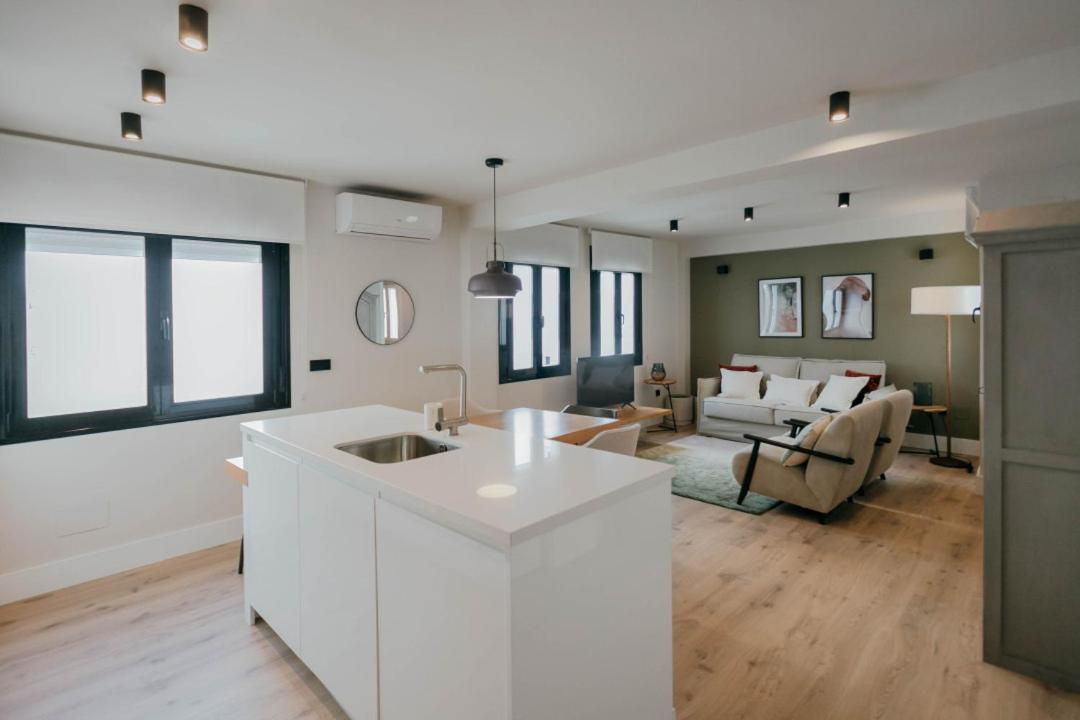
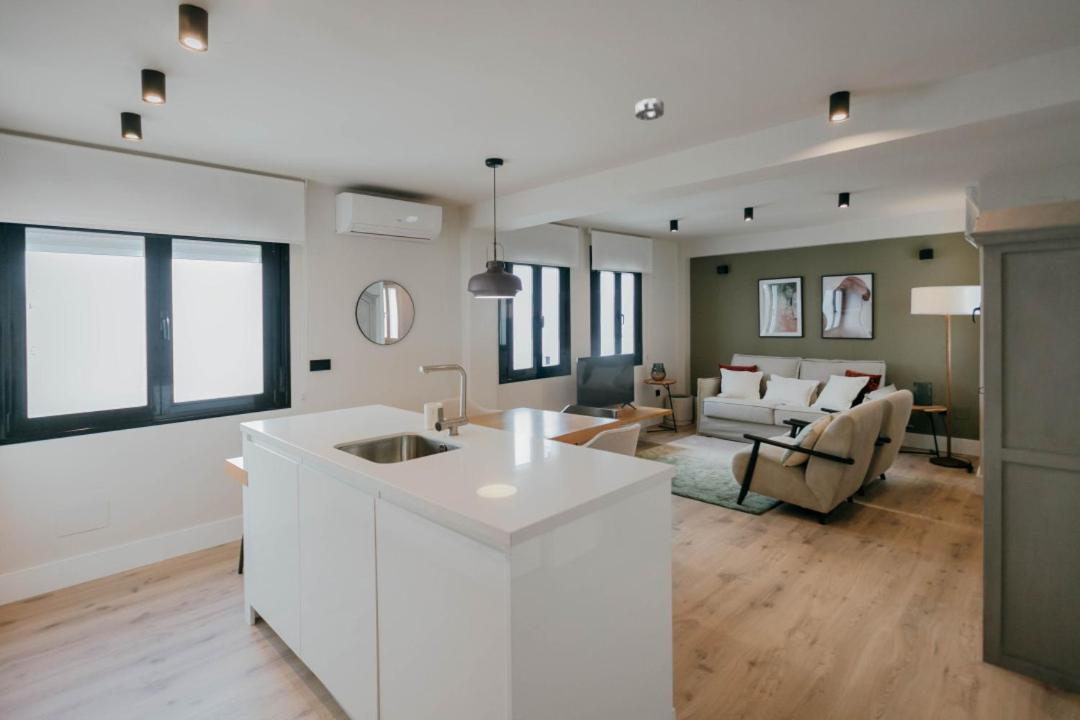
+ smoke detector [634,97,665,121]
